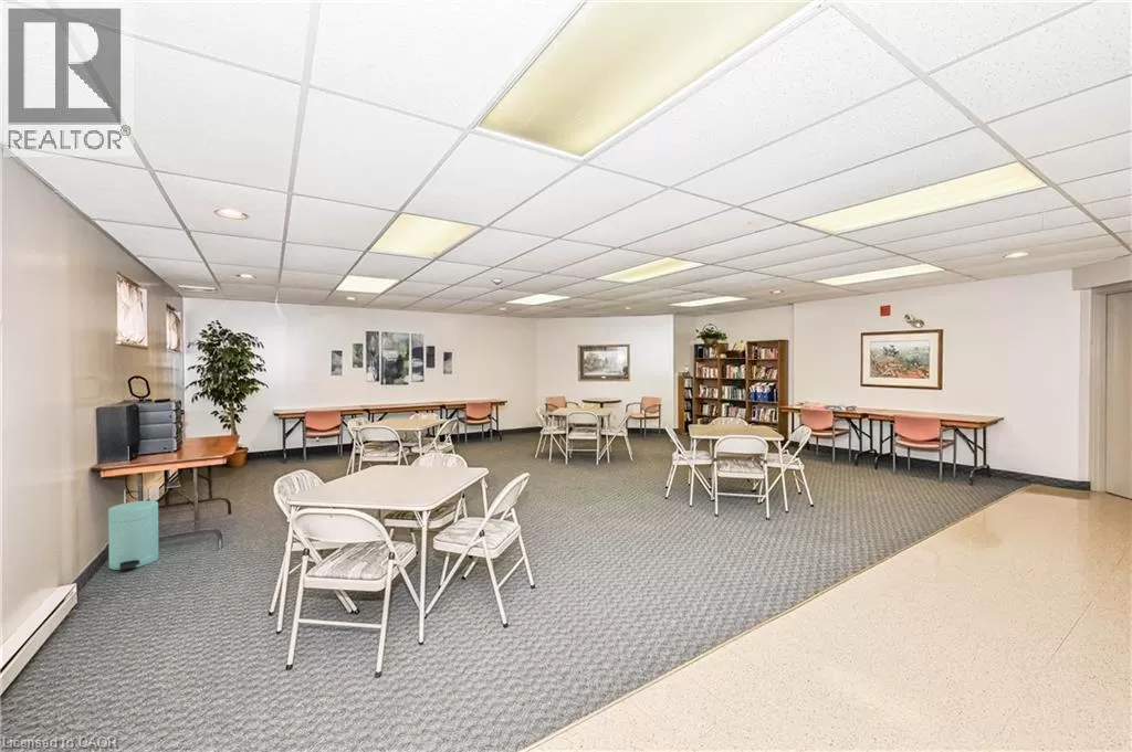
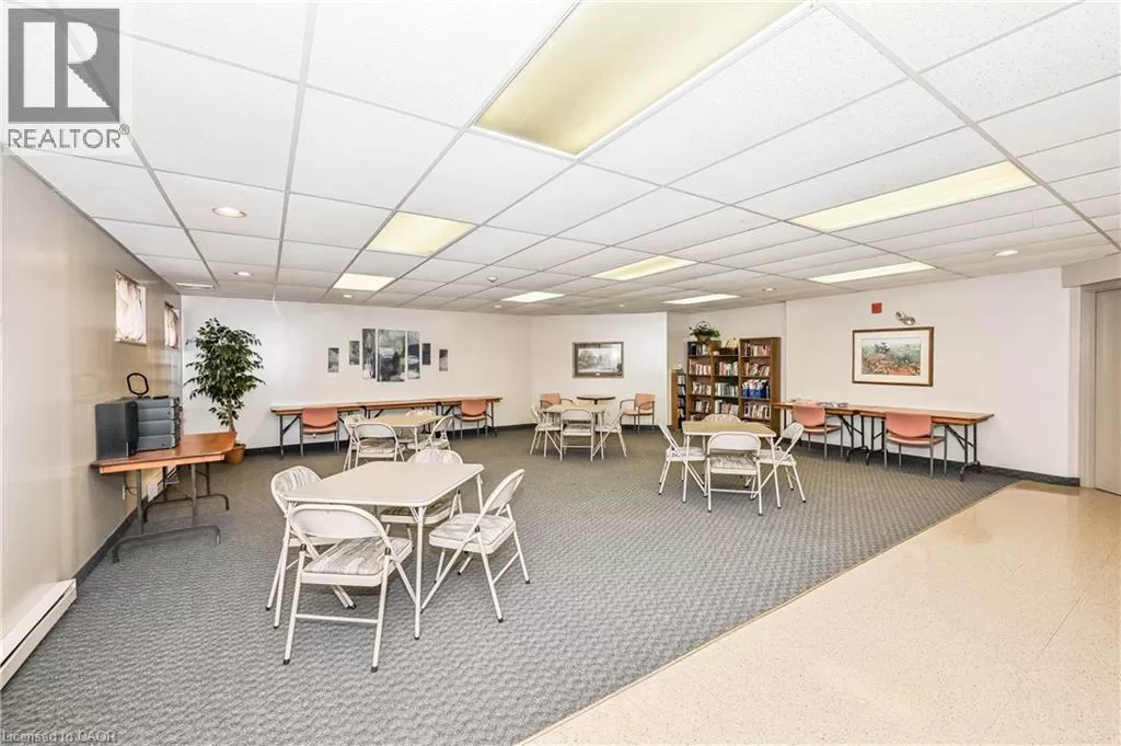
- trash can [107,500,159,571]
